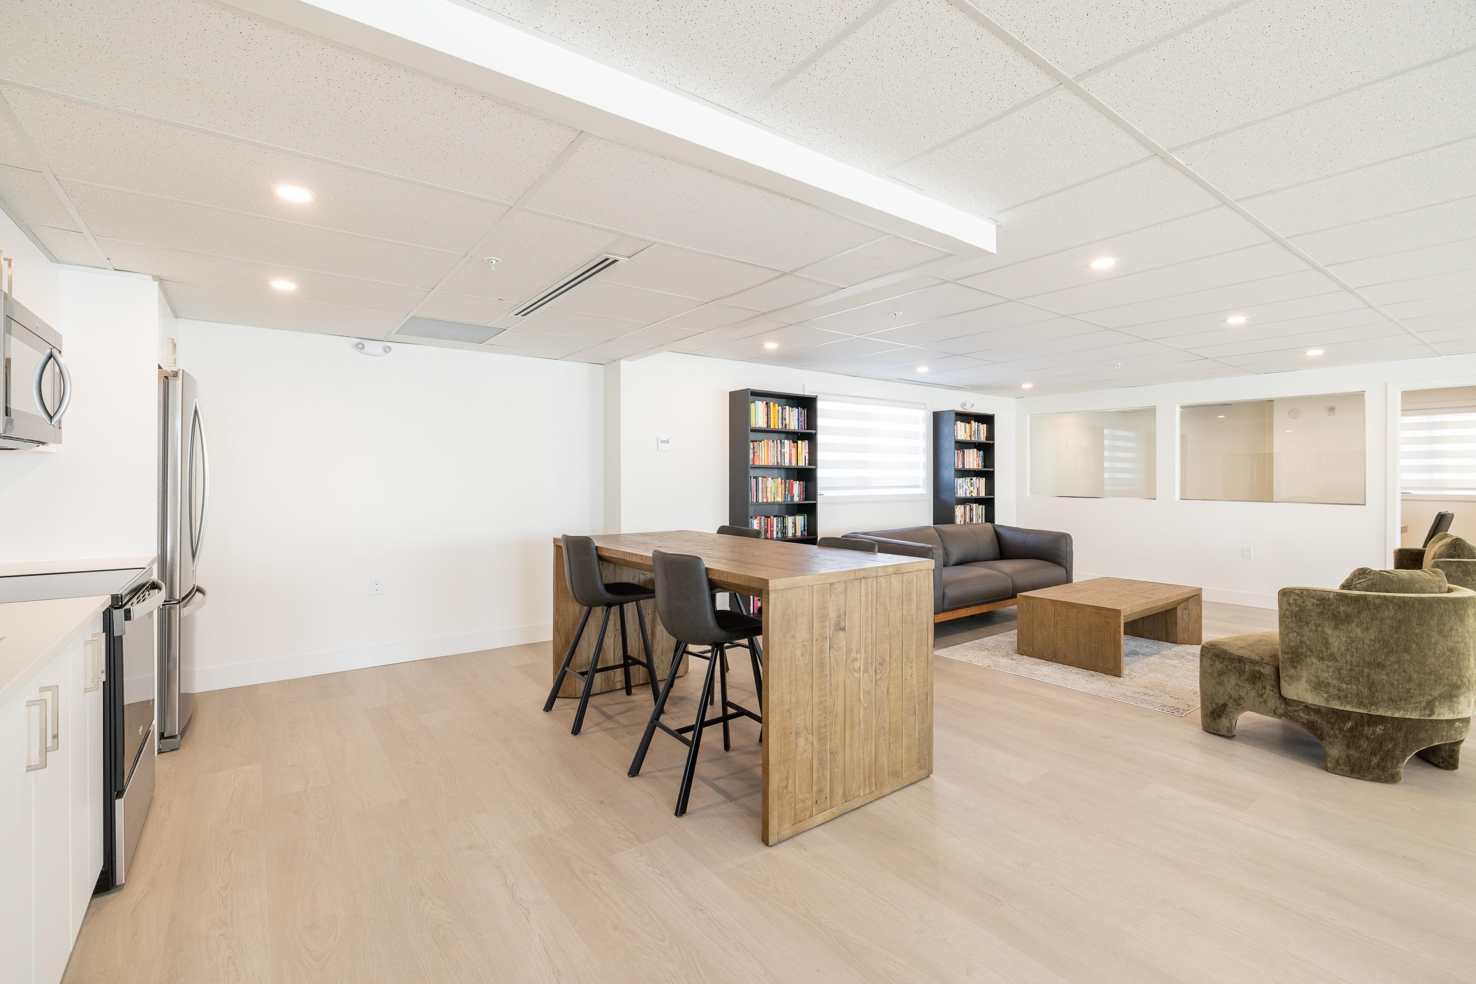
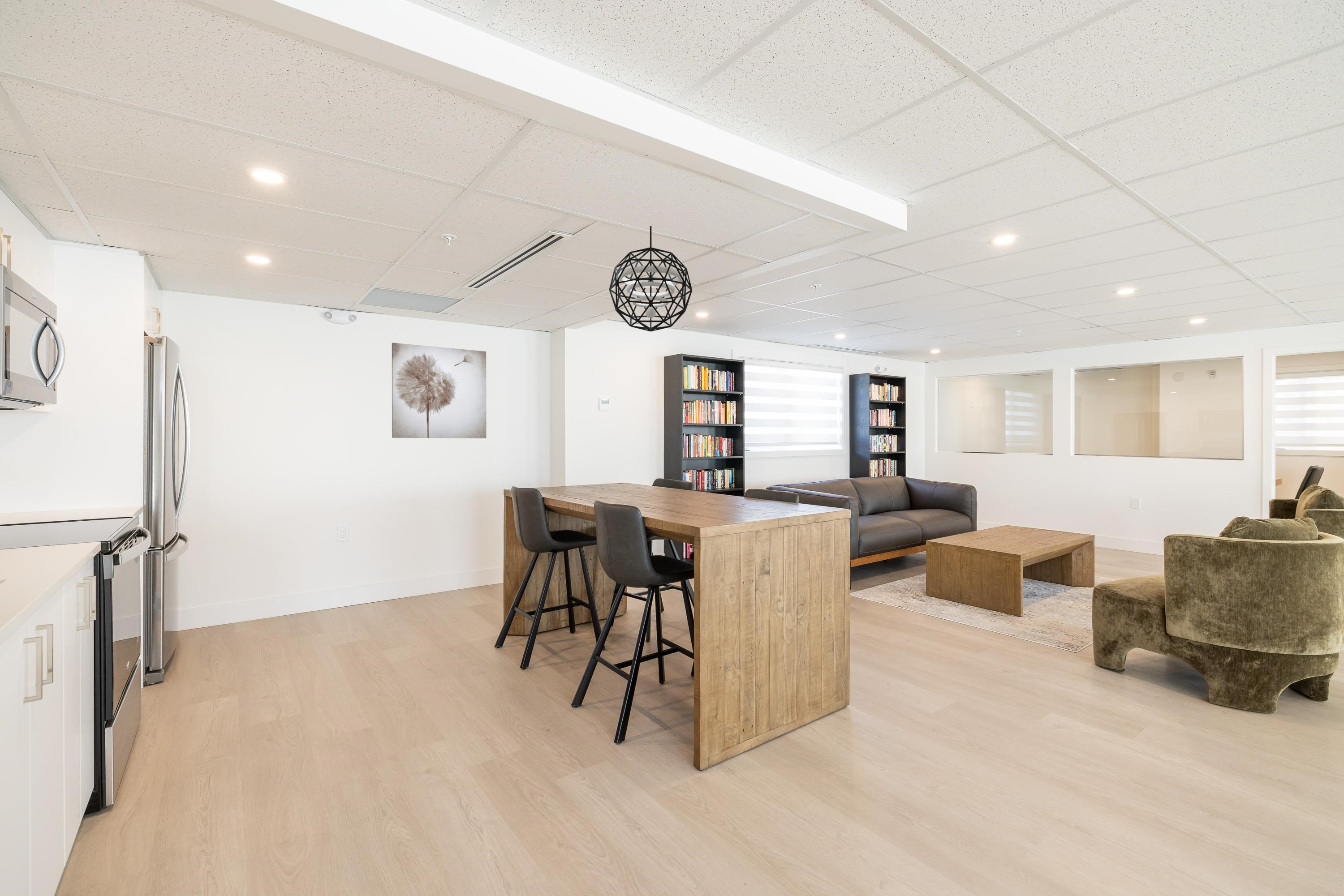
+ wall art [392,343,487,439]
+ pendant light [609,226,693,332]
